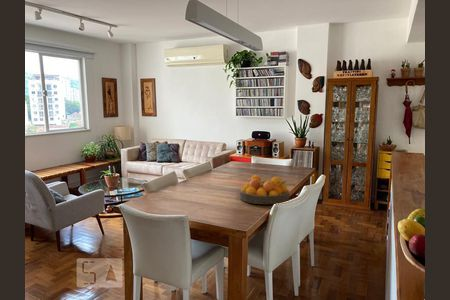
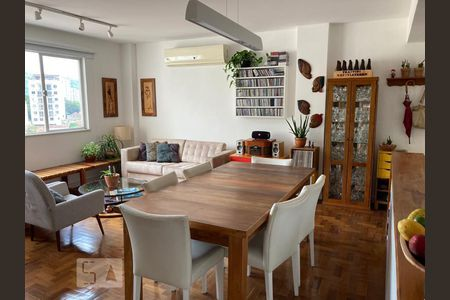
- fruit bowl [239,174,290,205]
